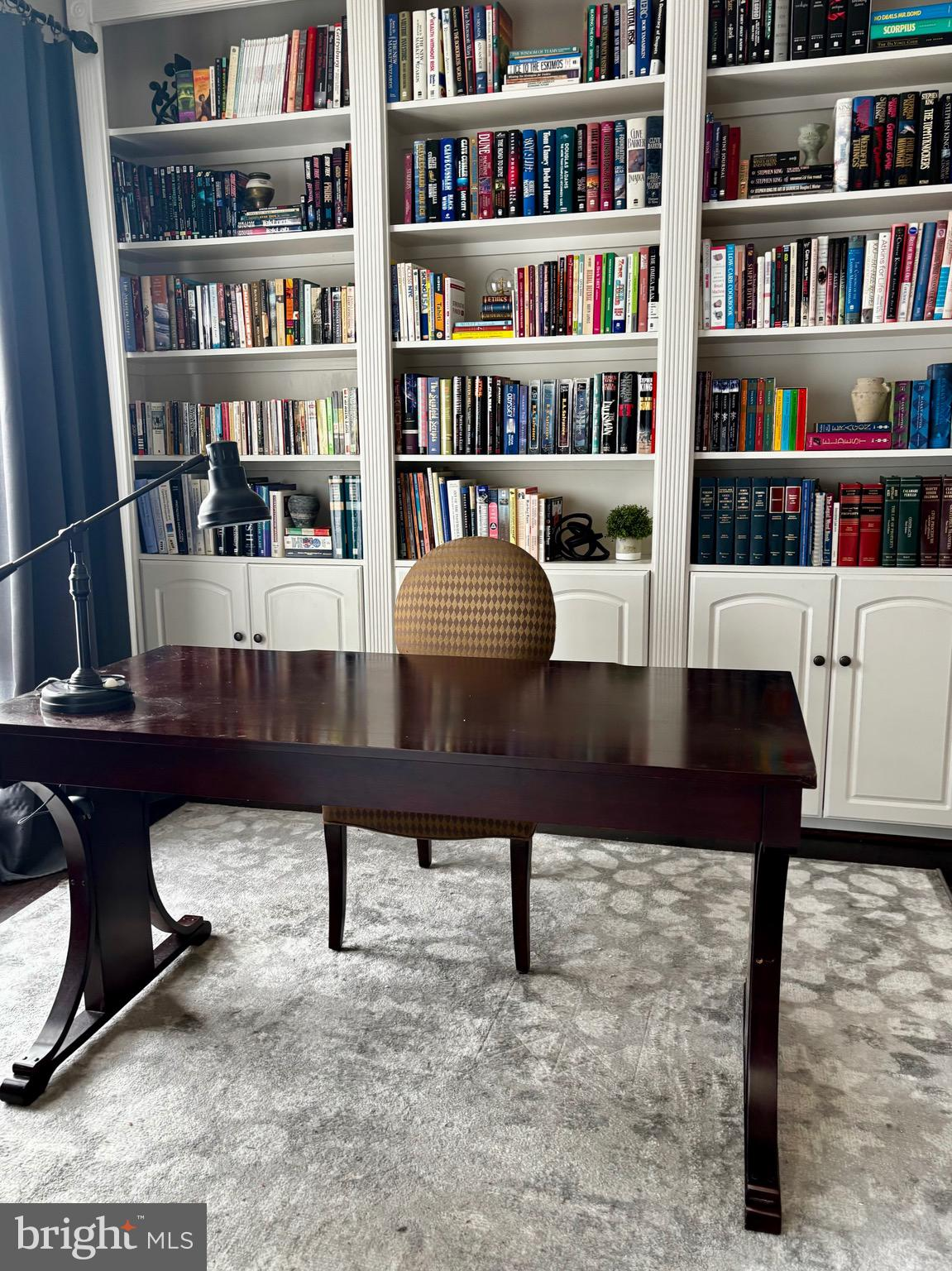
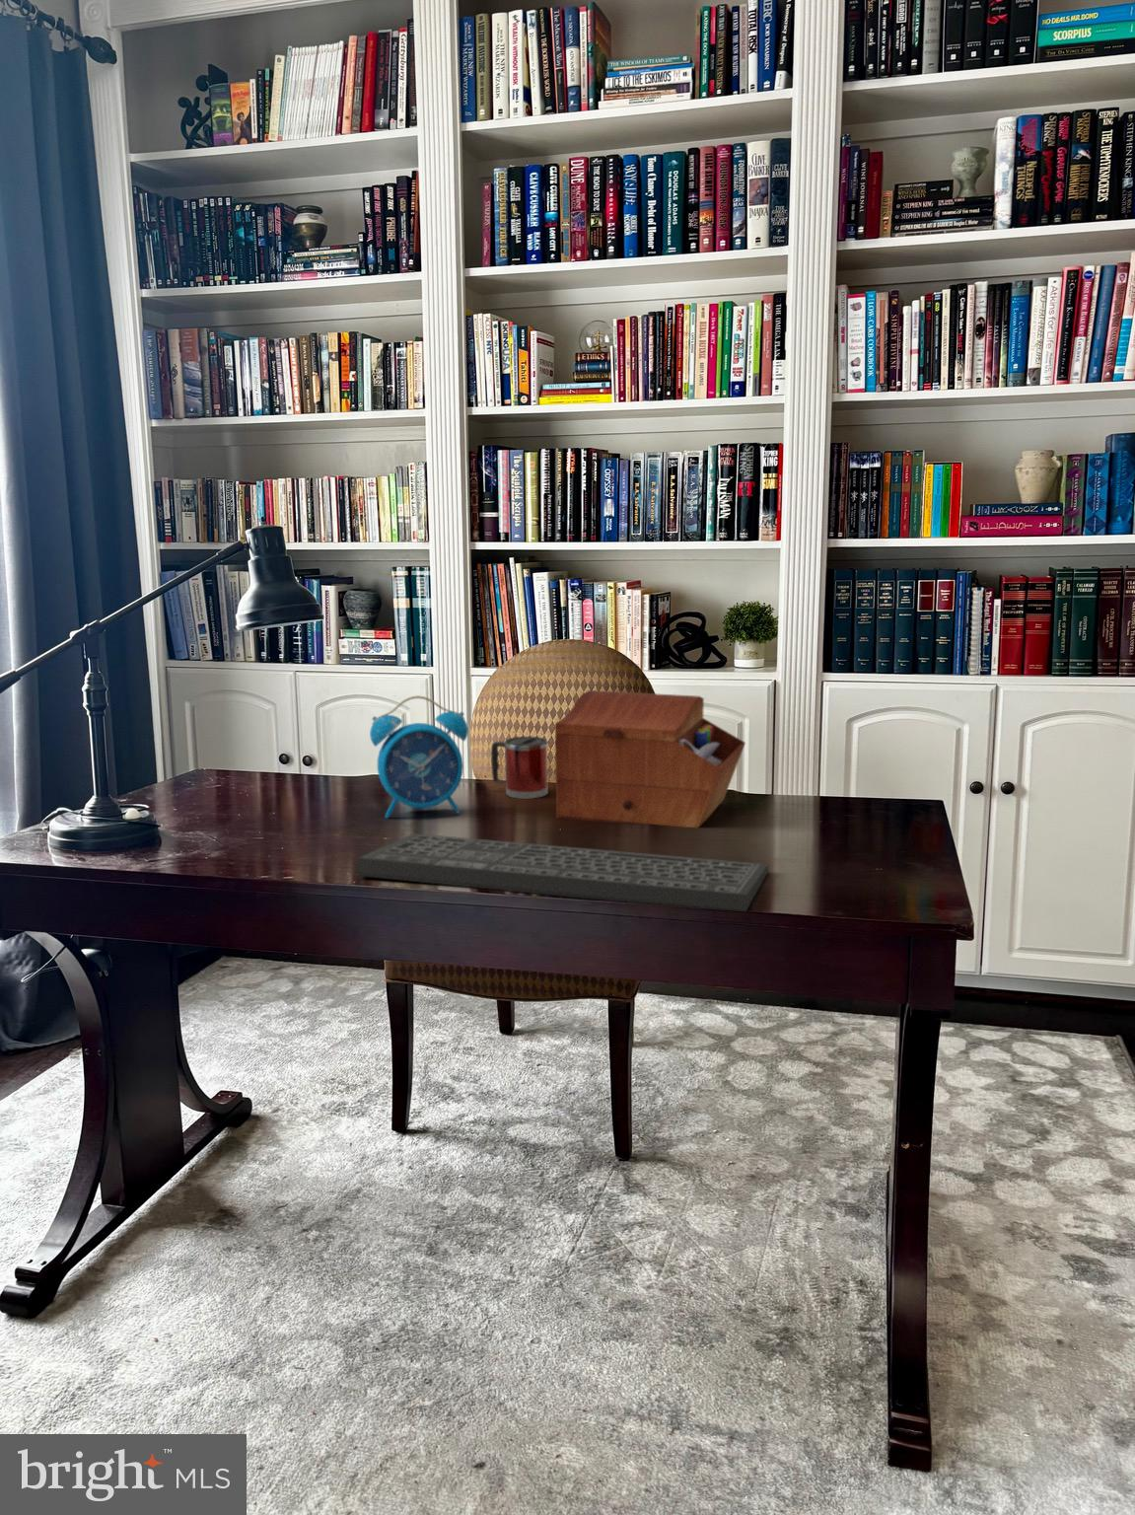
+ keyboard [356,832,769,912]
+ alarm clock [368,695,470,820]
+ sewing box [554,689,746,828]
+ mug [490,735,550,800]
